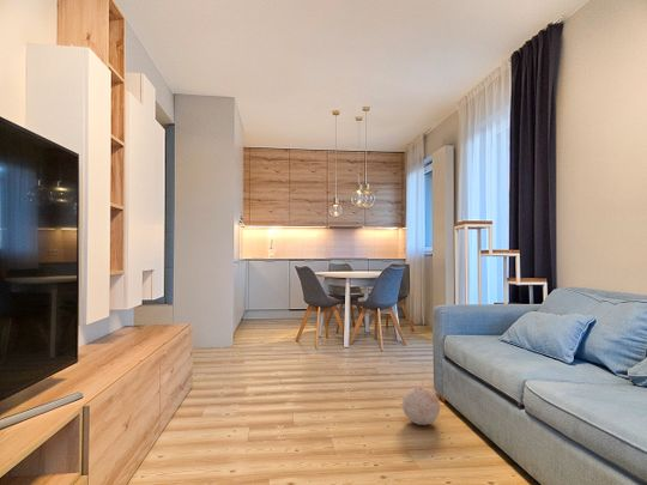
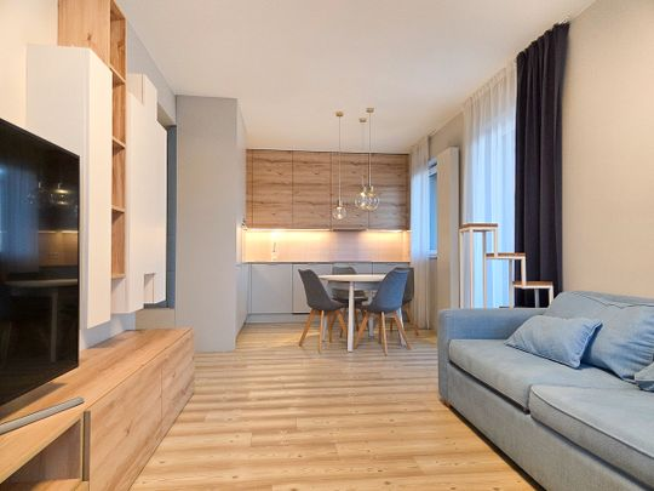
- decorative ball [401,386,441,426]
